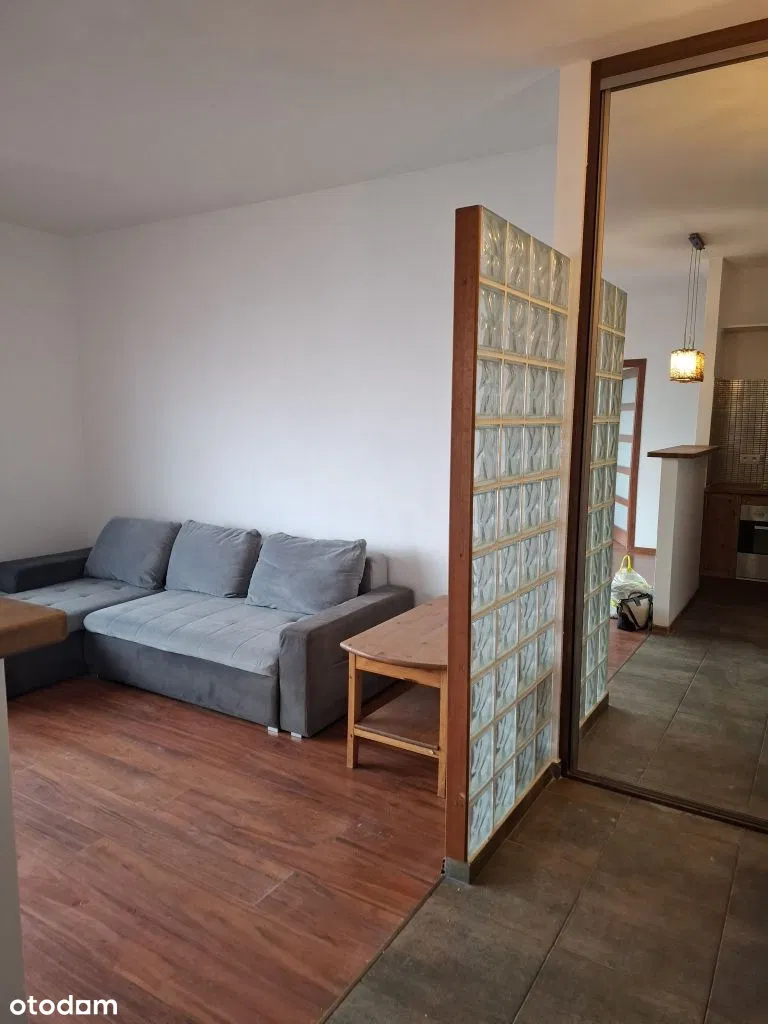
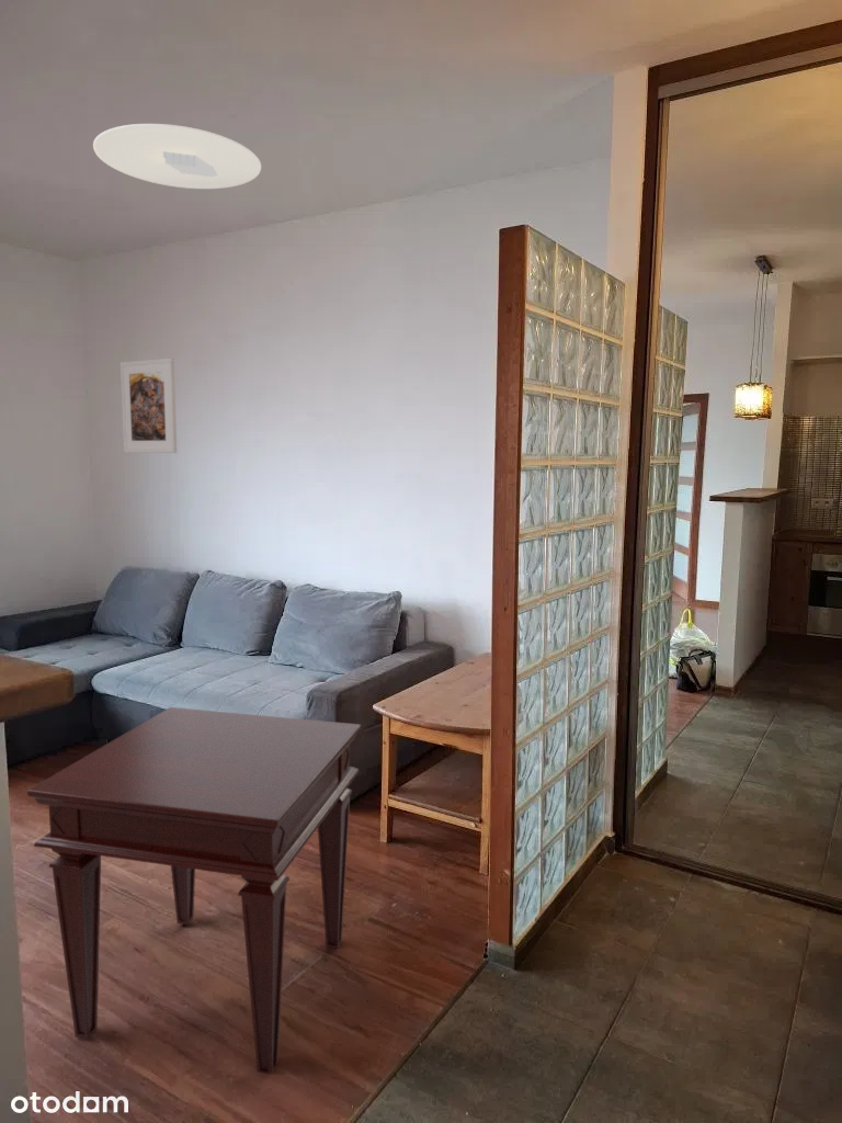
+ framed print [120,358,178,454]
+ side table [26,706,362,1076]
+ ceiling light [92,123,262,190]
